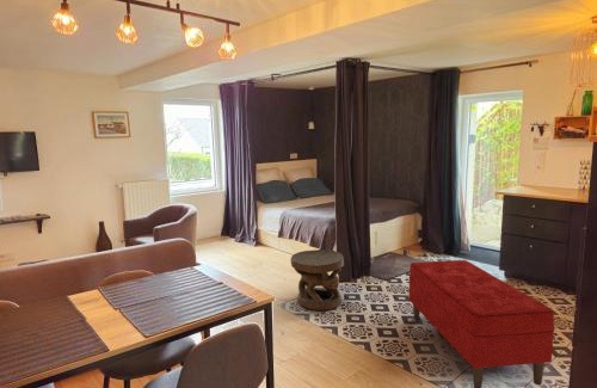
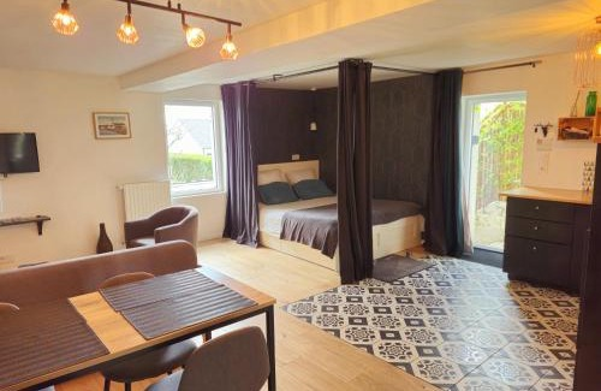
- bench [408,259,555,388]
- carved stool [290,248,345,312]
